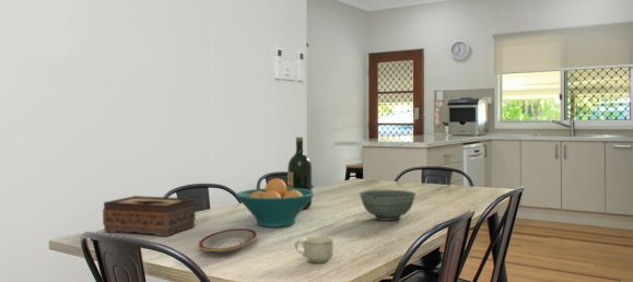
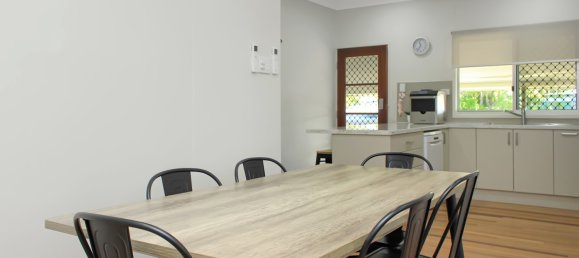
- wine bottle [286,137,313,210]
- plate [198,227,258,255]
- tissue box [102,195,197,237]
- cup [294,236,335,265]
- fruit bowl [235,177,316,228]
- bowl [359,189,417,222]
